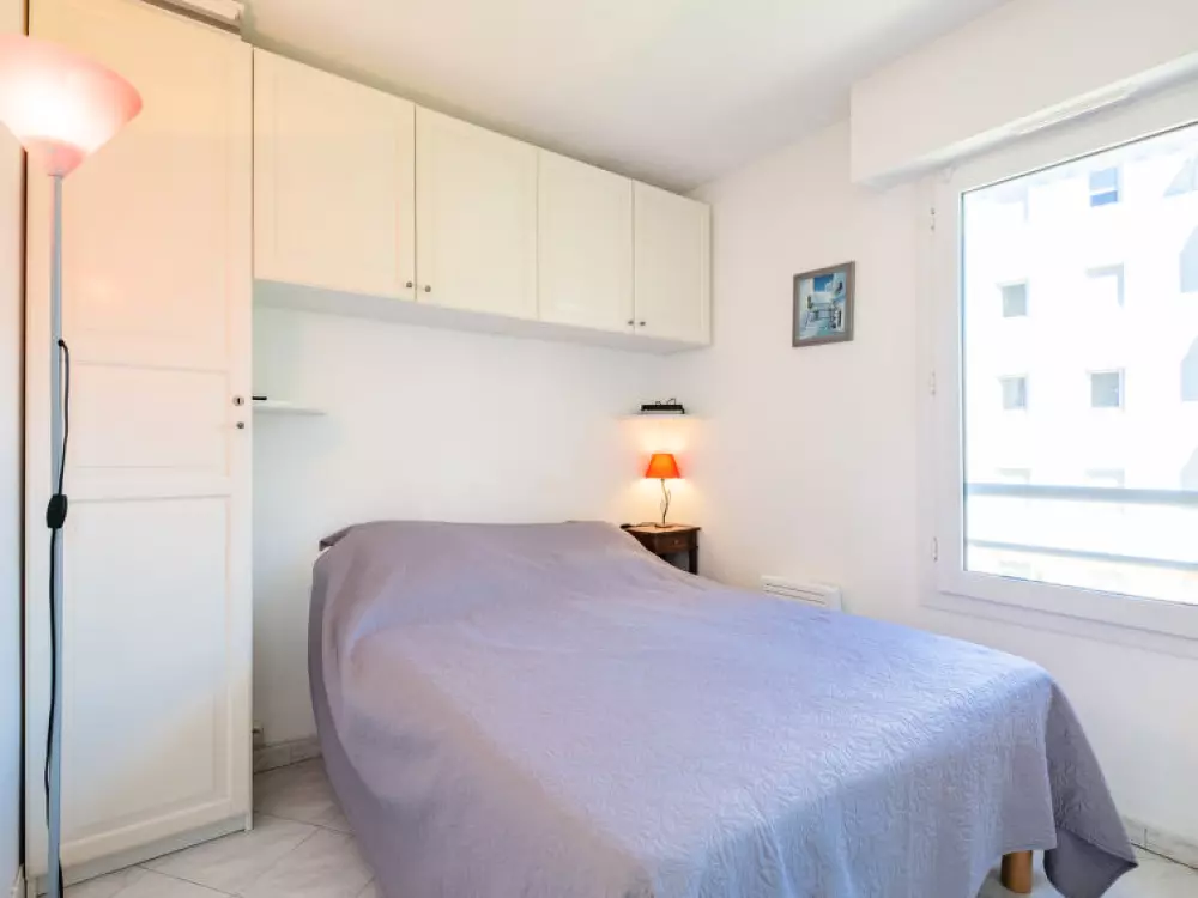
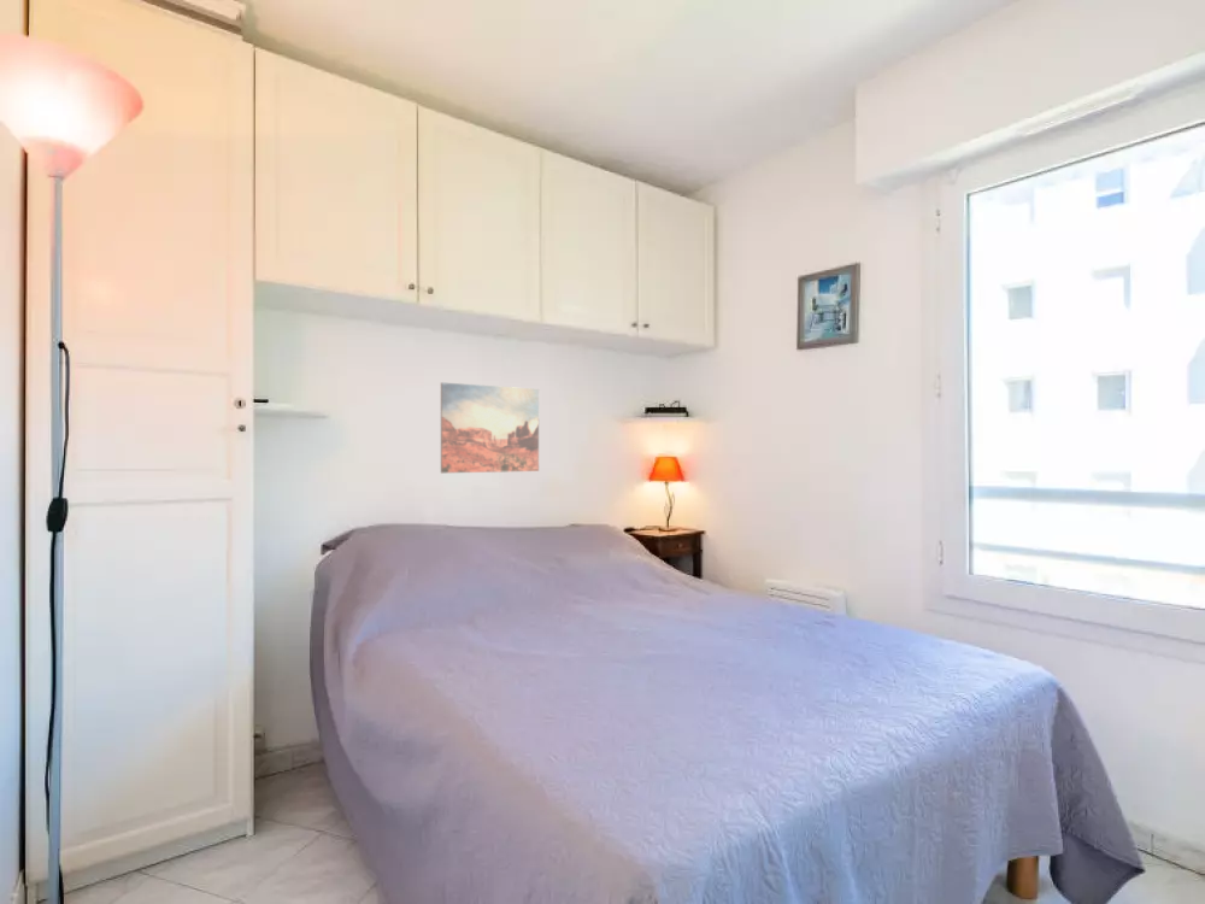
+ wall art [440,381,540,474]
